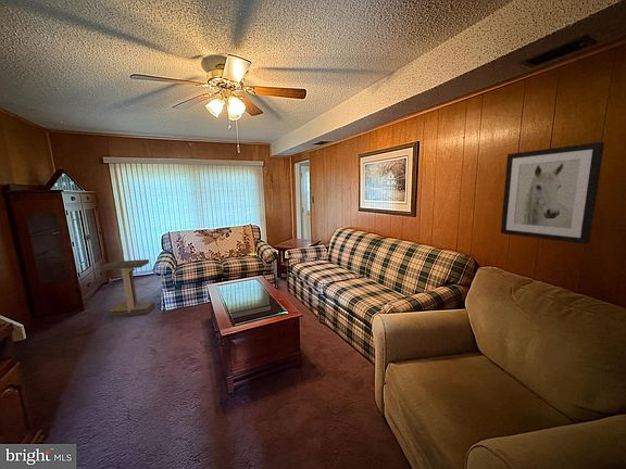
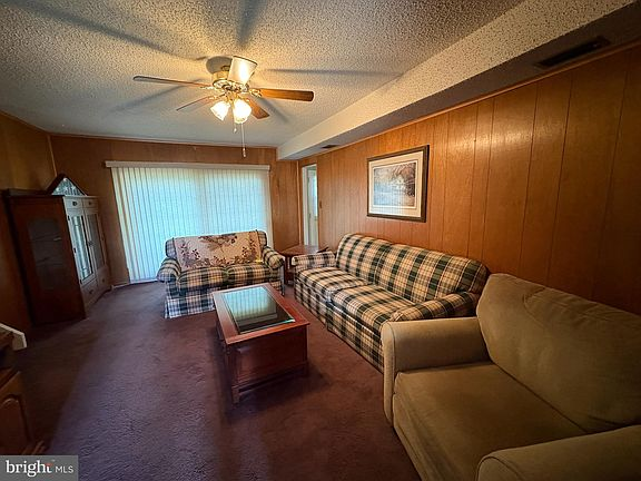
- side table [100,258,156,318]
- wall art [500,141,605,245]
